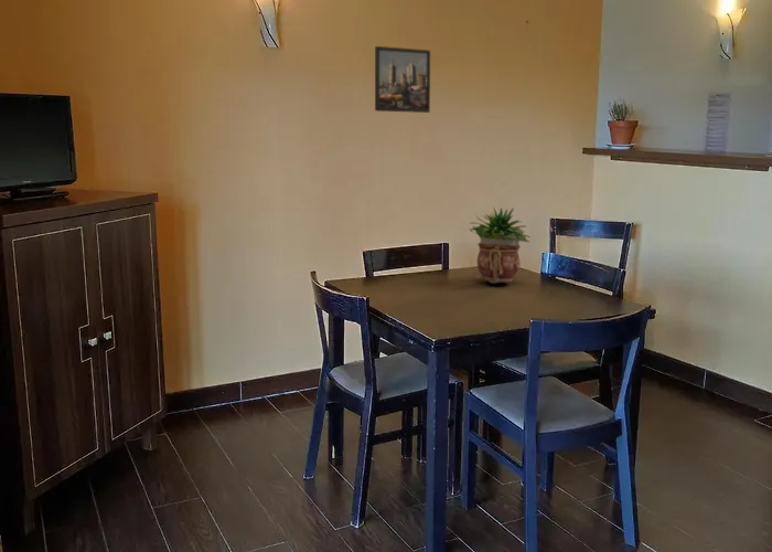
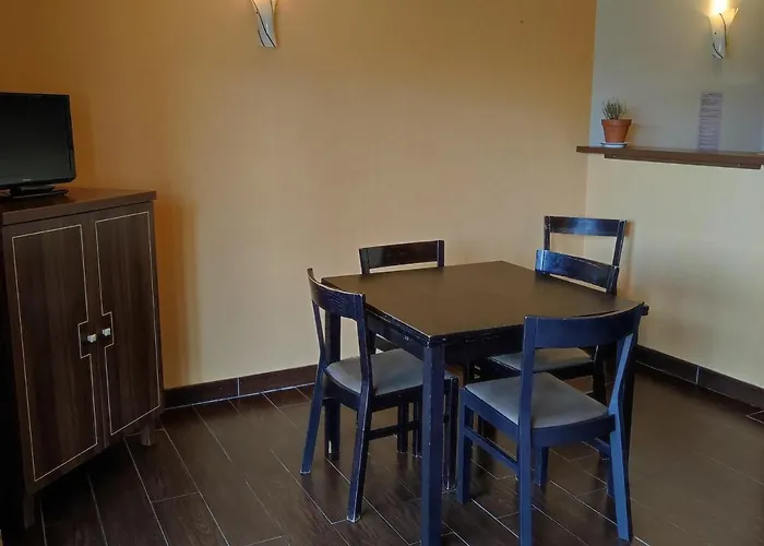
- potted plant [468,205,530,284]
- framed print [374,45,431,114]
